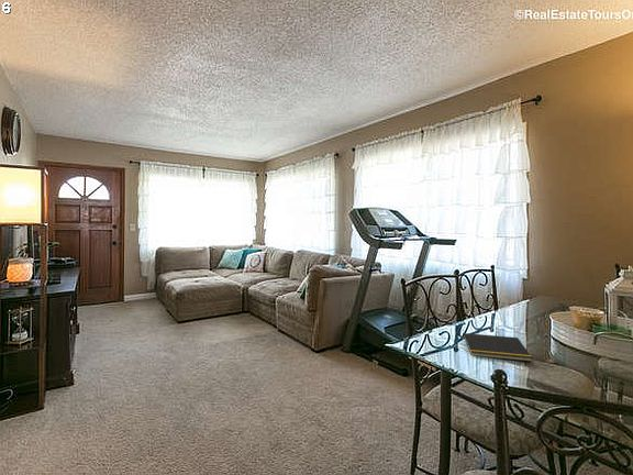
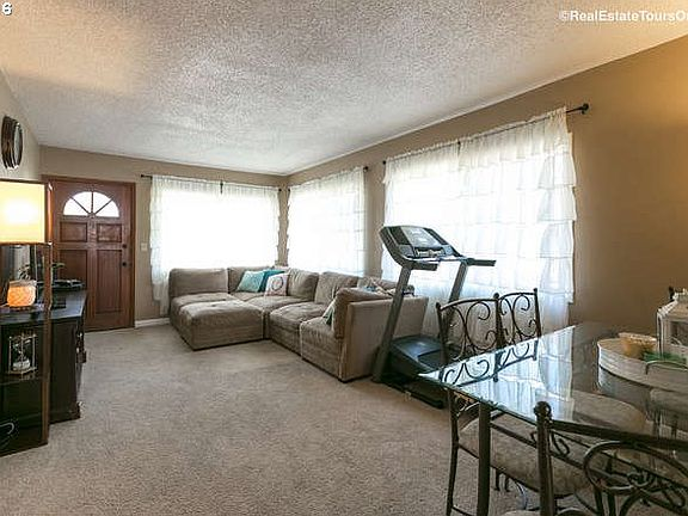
- notepad [460,332,533,363]
